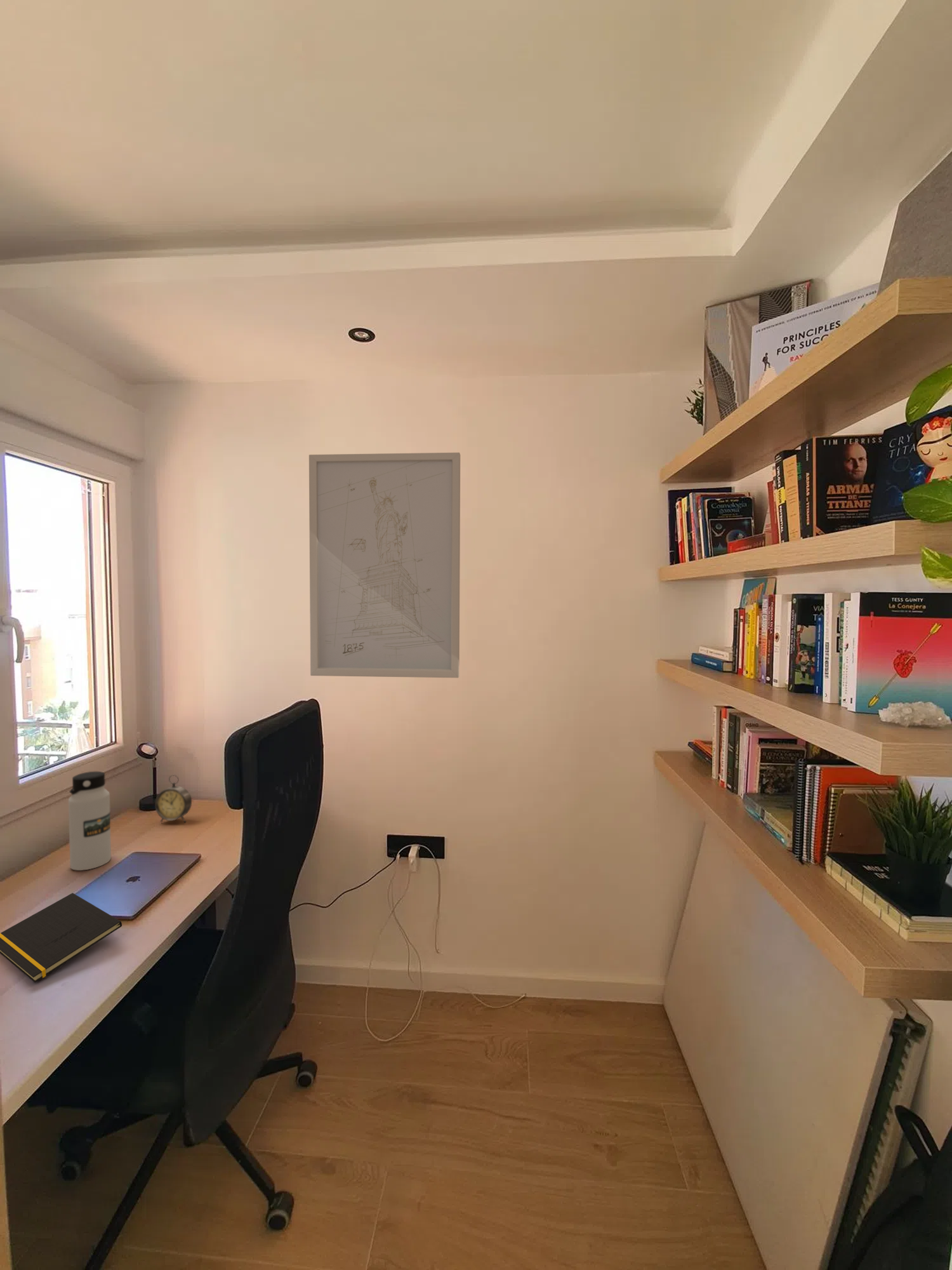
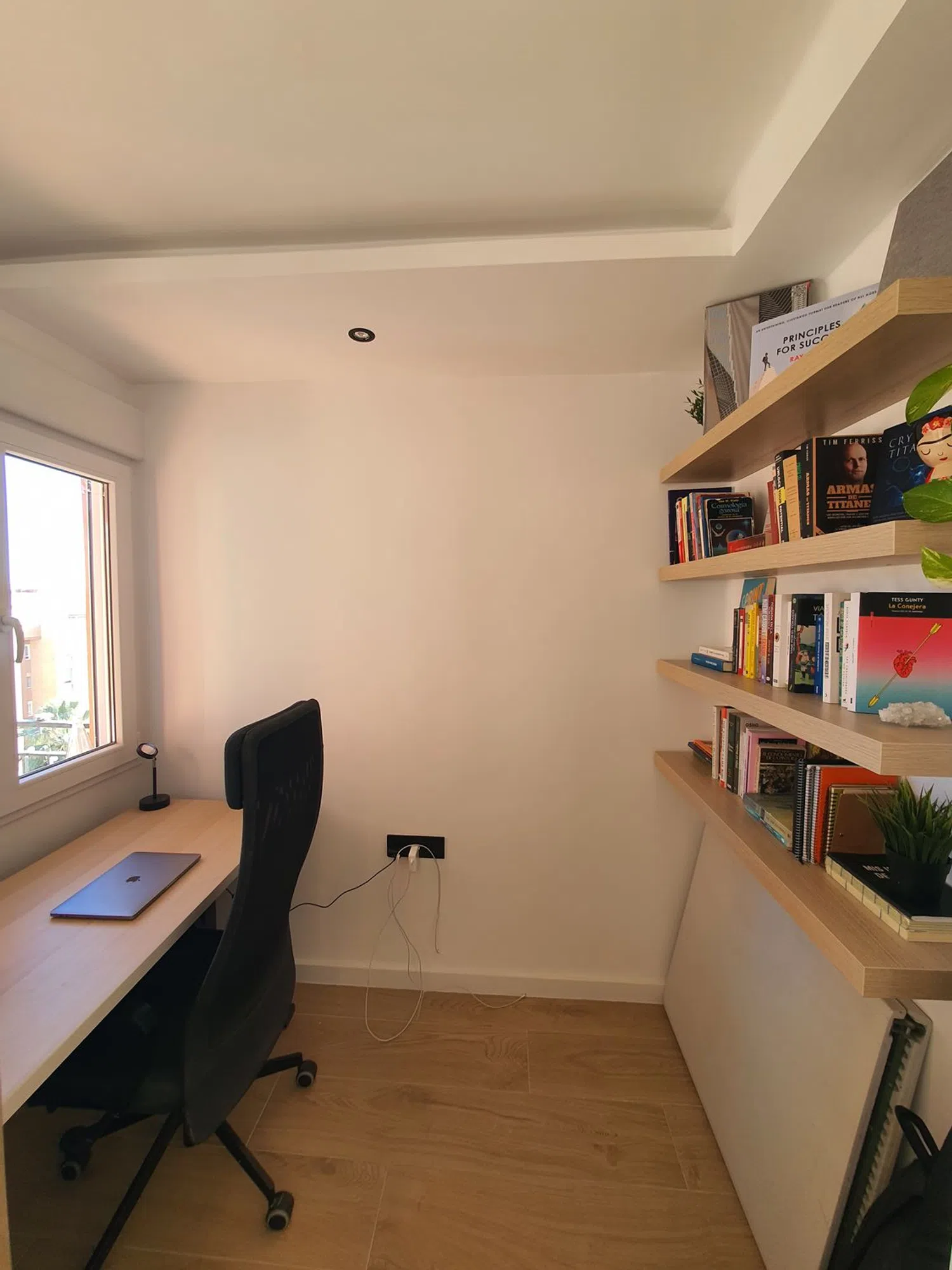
- alarm clock [154,774,192,823]
- wall art [308,452,461,678]
- notepad [0,892,122,983]
- water bottle [68,771,112,871]
